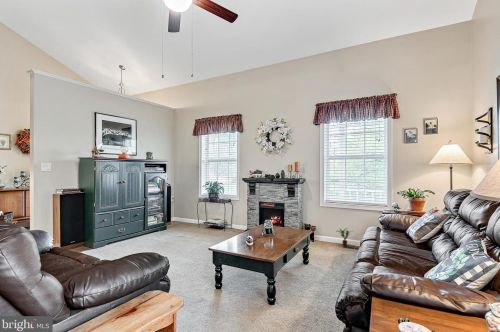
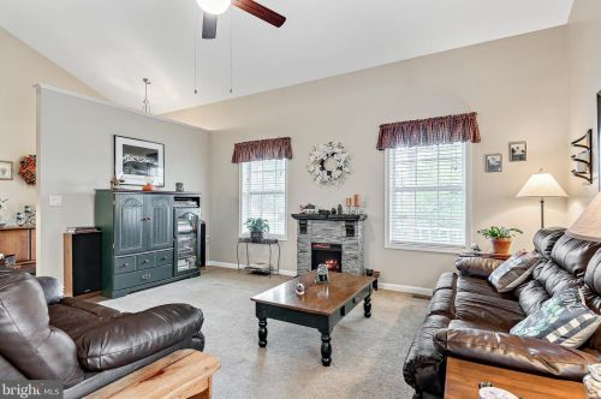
- potted plant [335,227,353,247]
